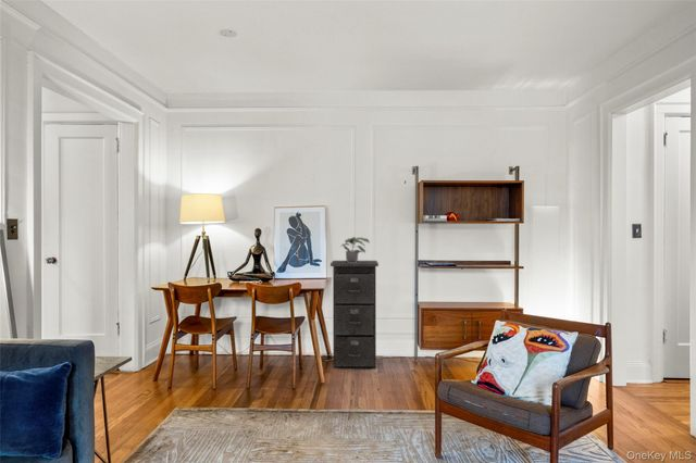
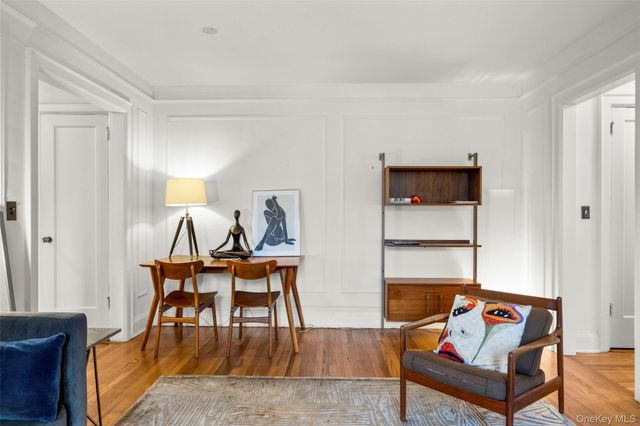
- filing cabinet [330,260,380,370]
- potted plant [339,236,371,263]
